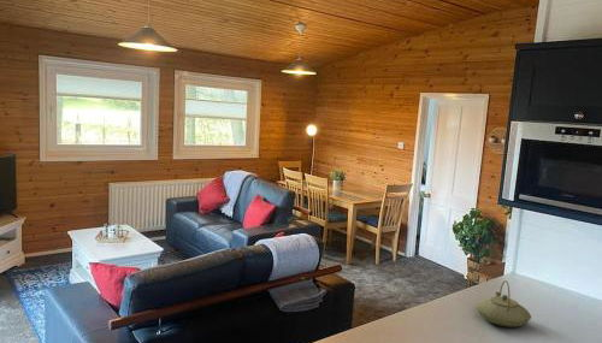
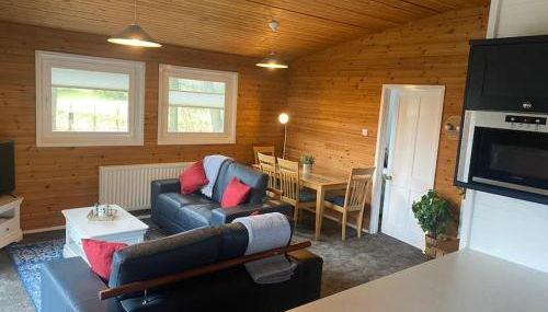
- teapot [476,279,532,329]
